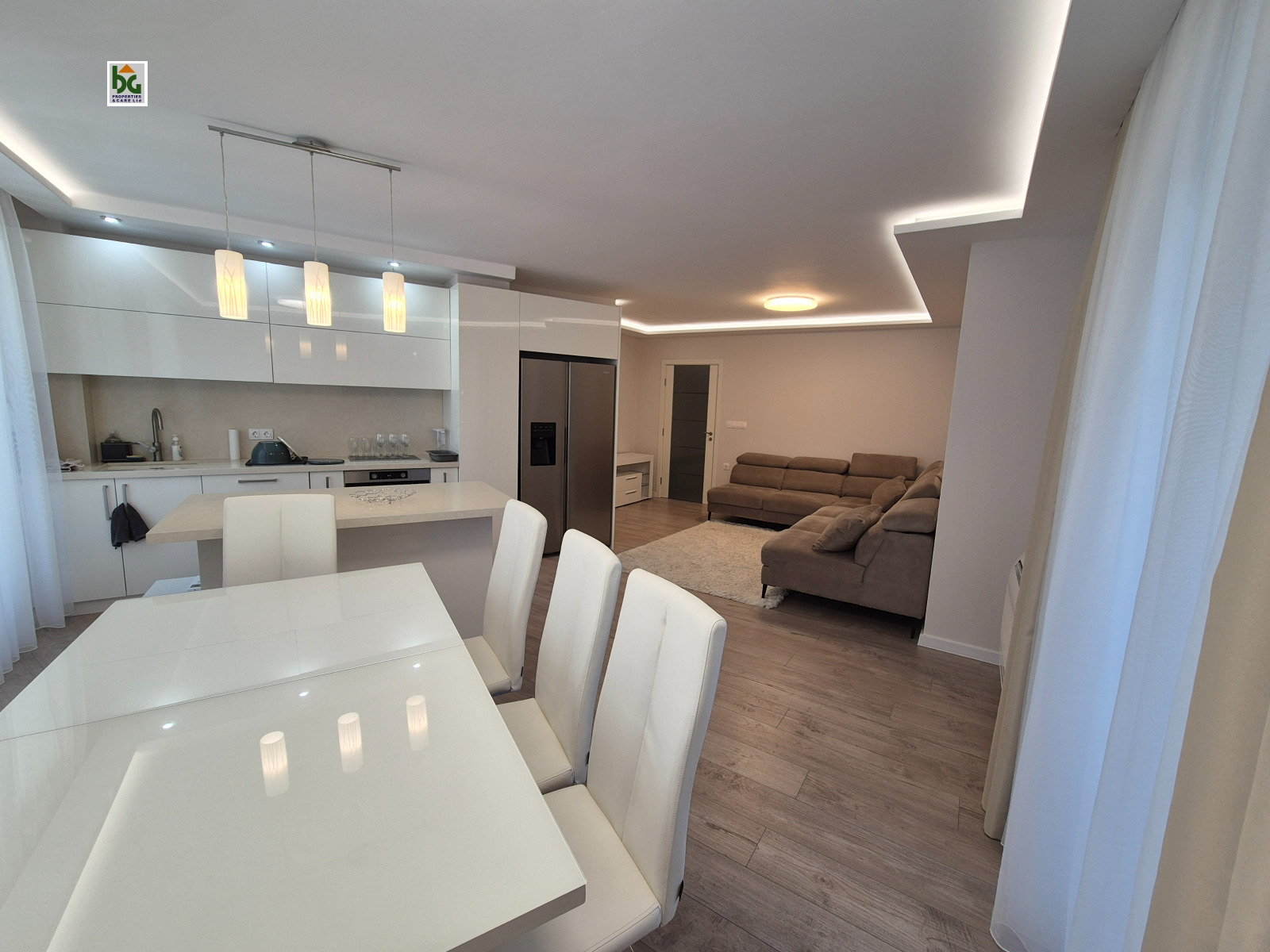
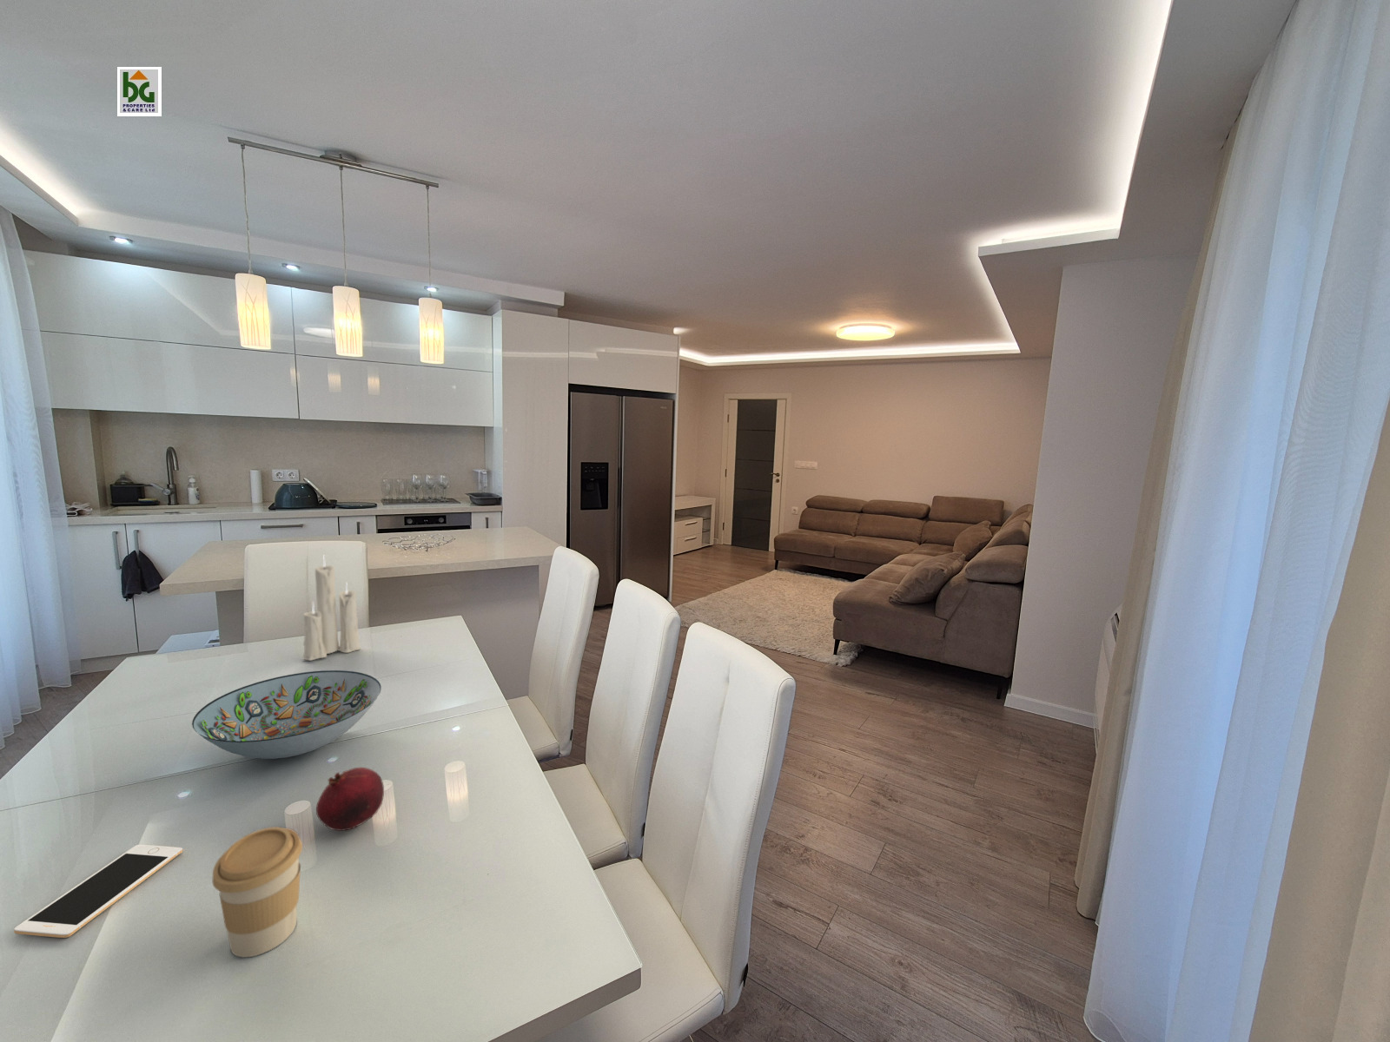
+ cell phone [13,844,183,939]
+ candle [301,555,361,662]
+ fruit [315,767,385,832]
+ coffee cup [211,825,303,958]
+ decorative bowl [192,670,382,760]
